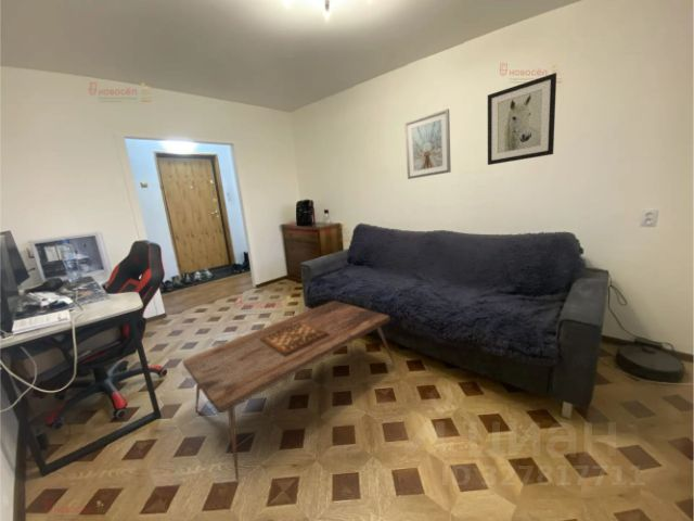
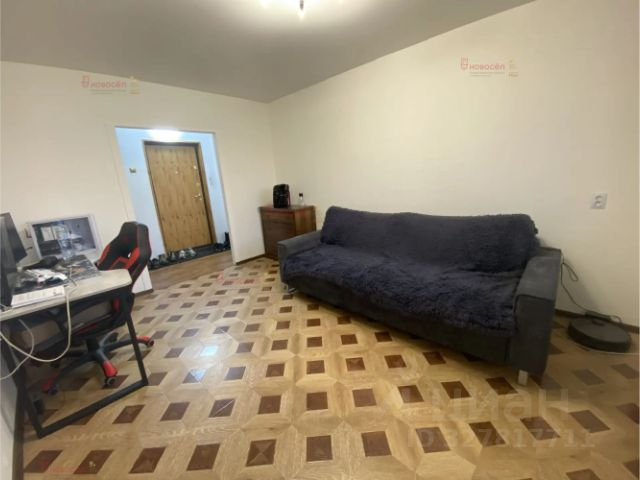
- coffee table [181,300,396,482]
- picture frame [403,107,452,180]
- wall art [487,72,557,166]
